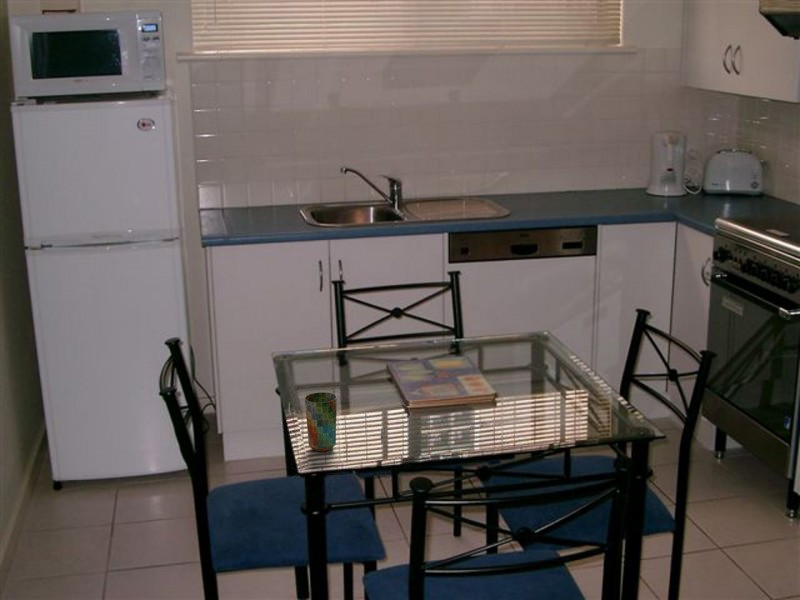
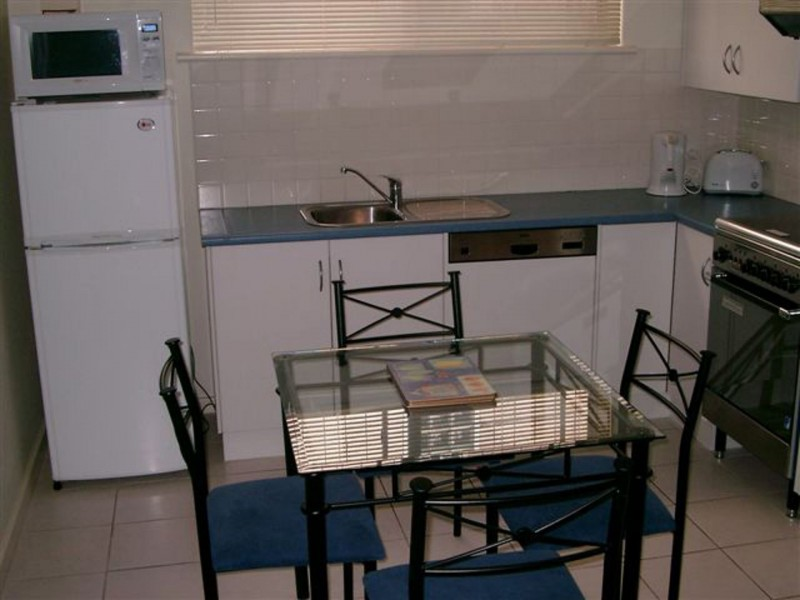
- cup [304,391,338,452]
